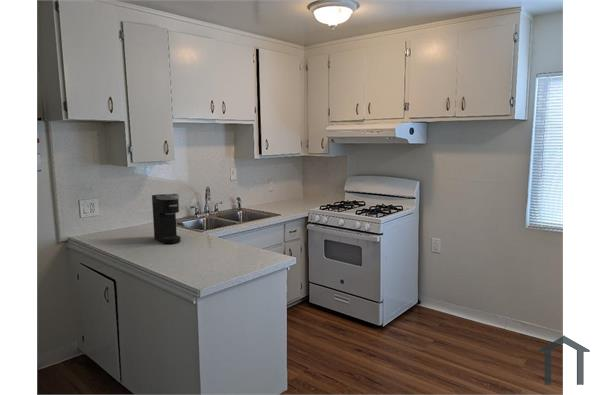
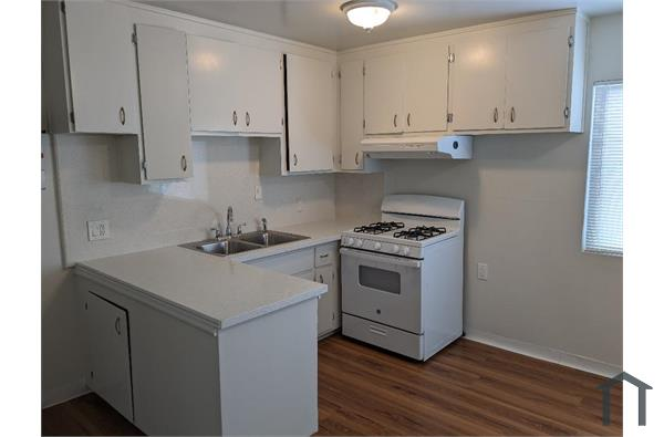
- coffee maker [151,193,182,245]
